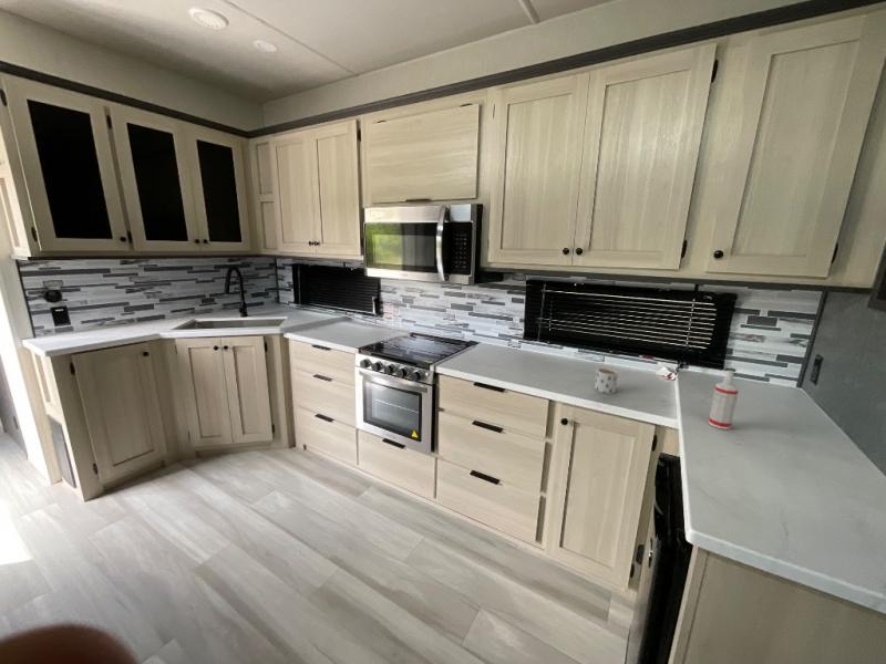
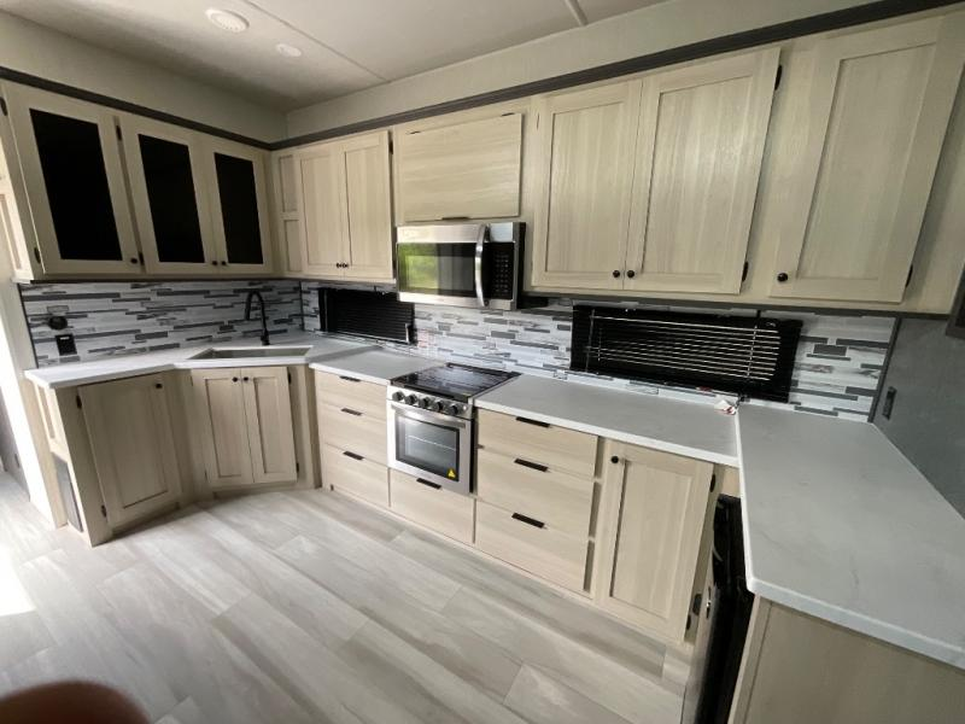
- spray bottle [708,369,740,430]
- mug [594,367,619,395]
